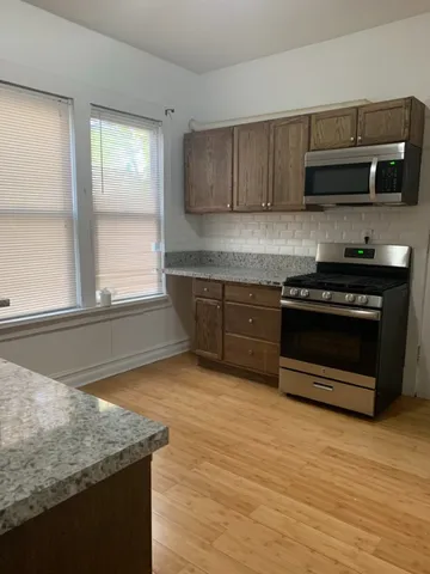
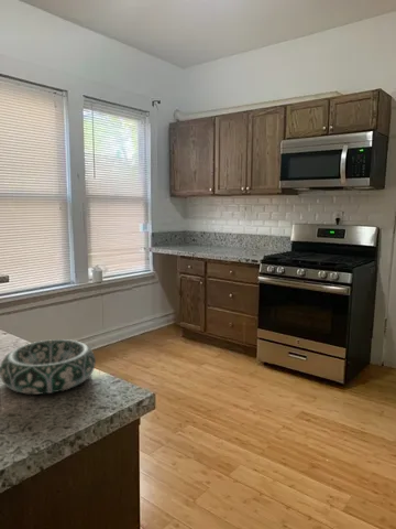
+ decorative bowl [0,338,97,396]
